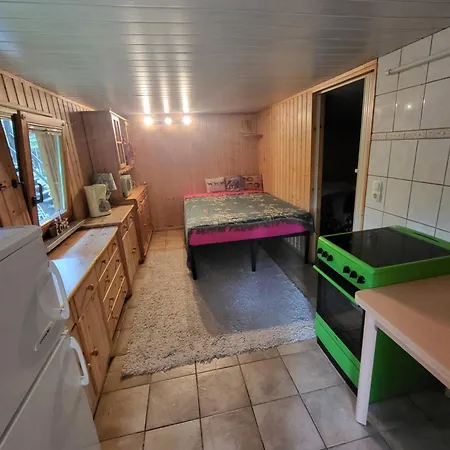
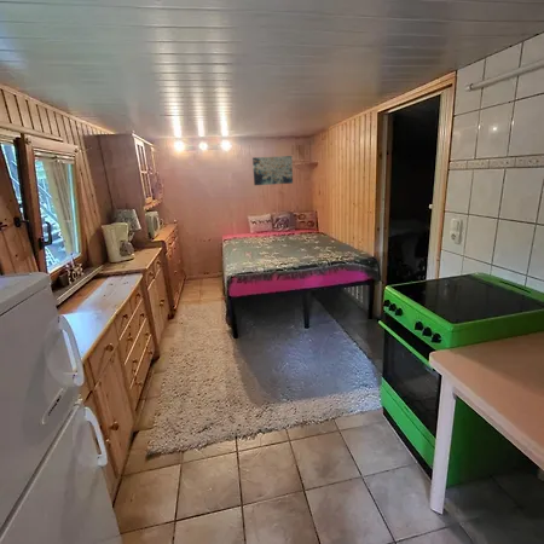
+ wall art [251,155,294,186]
